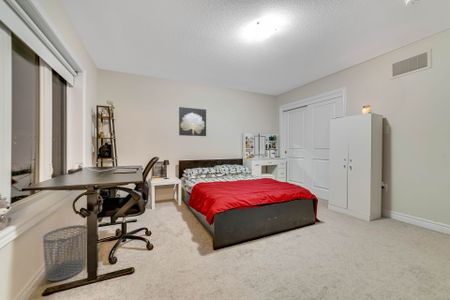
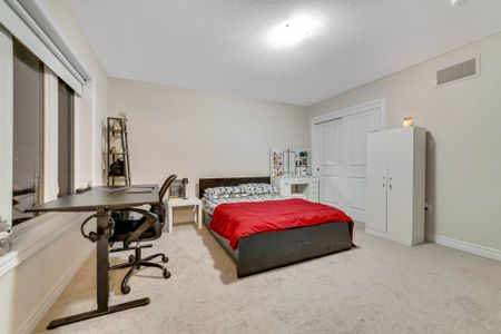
- waste bin [42,224,88,282]
- wall art [178,106,207,137]
